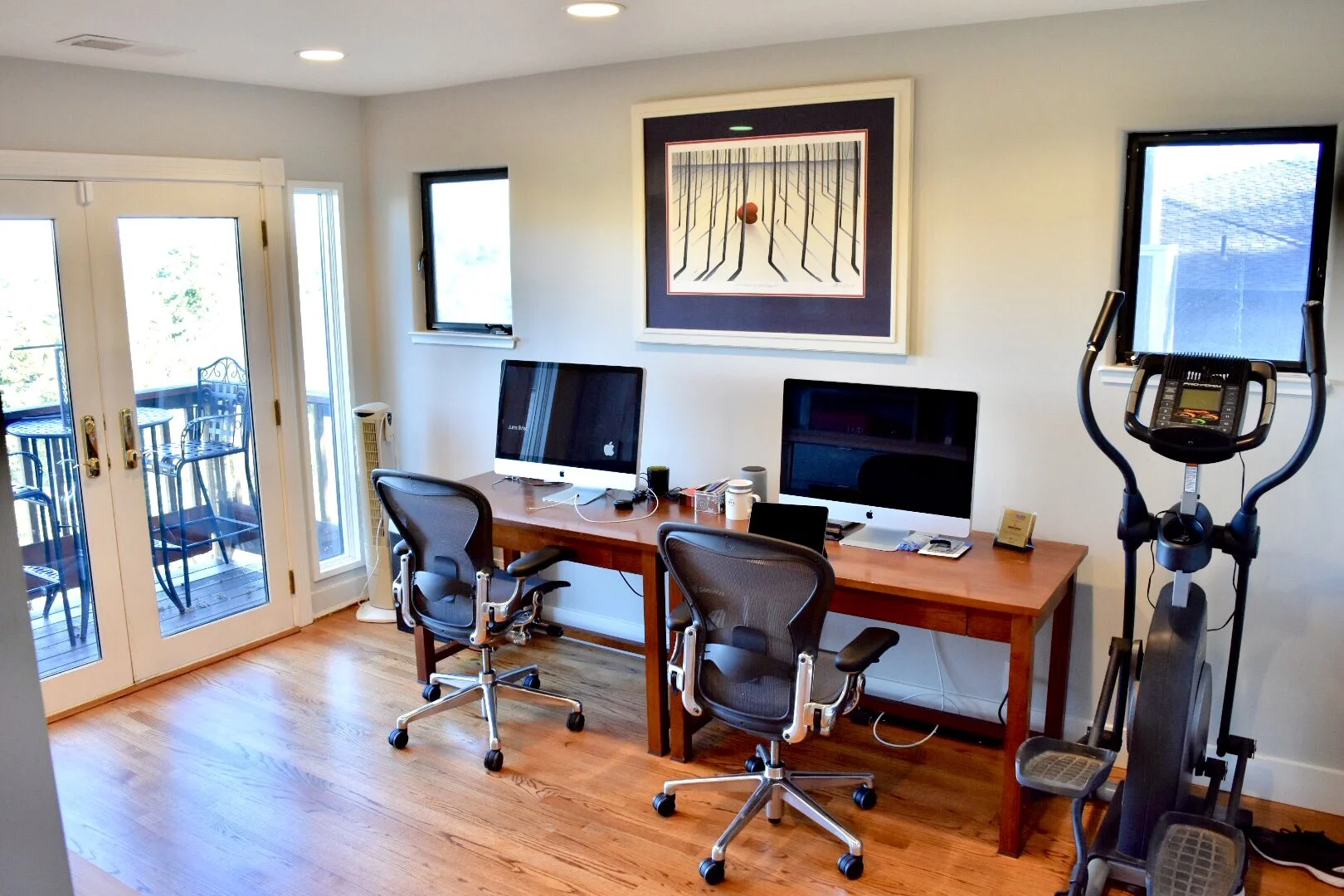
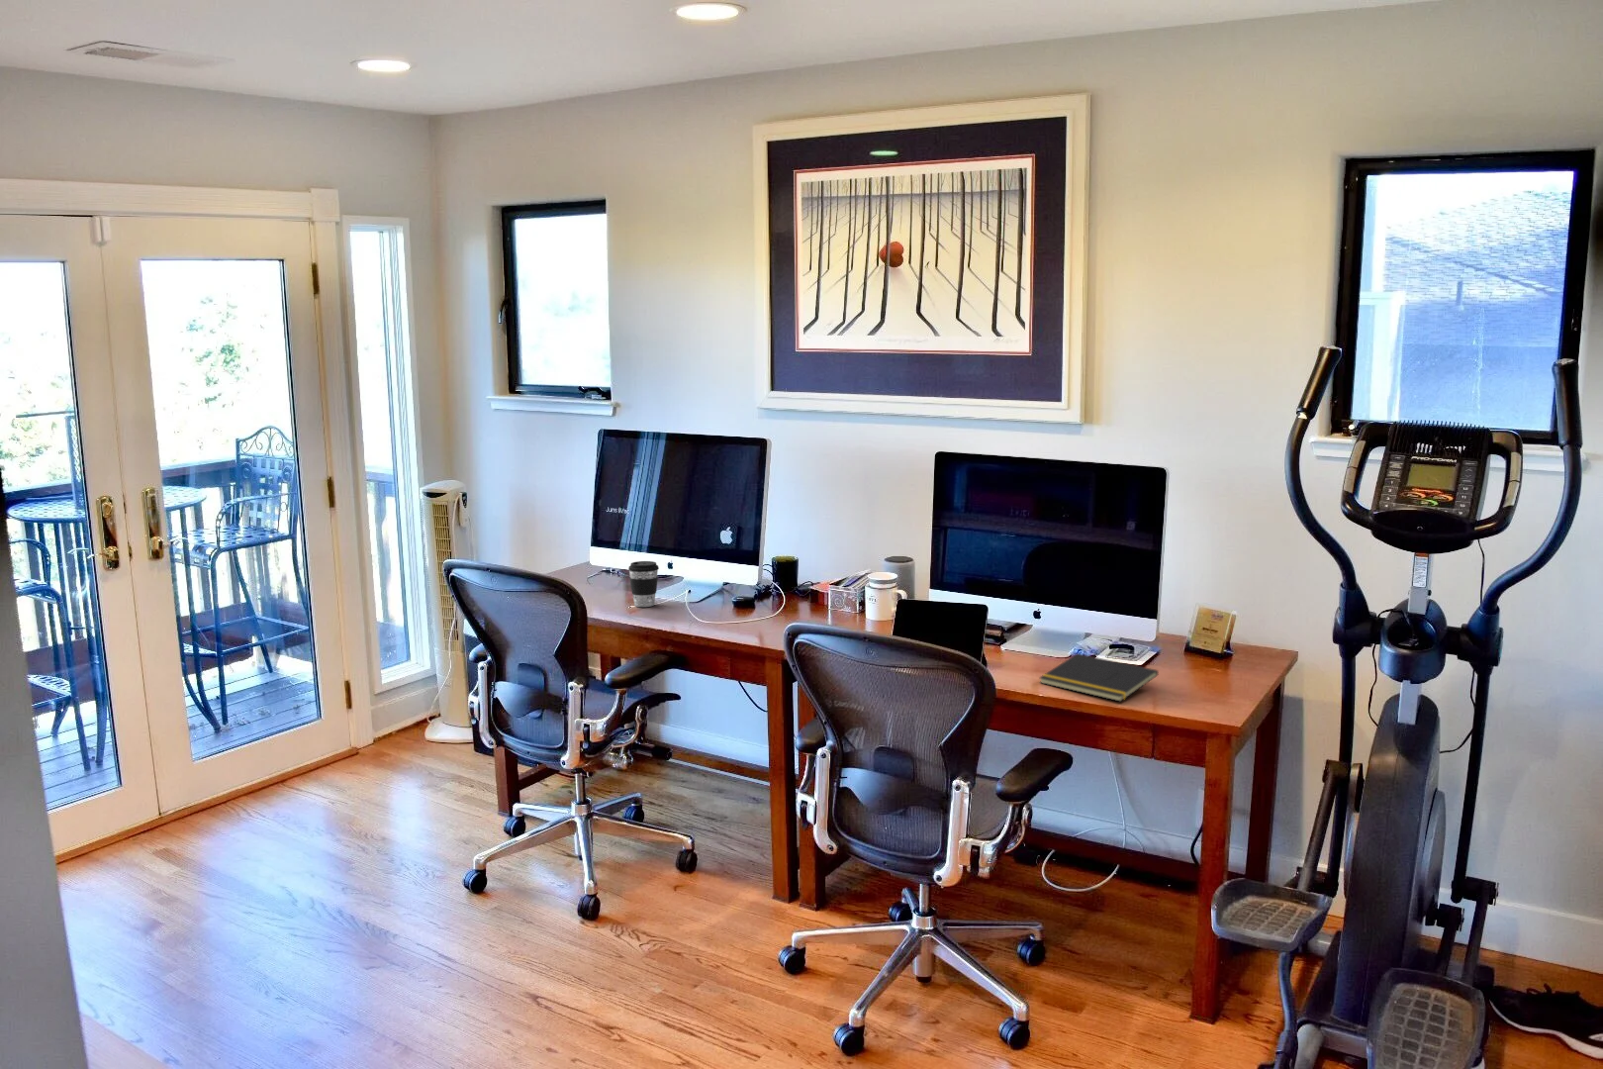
+ coffee cup [627,561,660,607]
+ notepad [1038,653,1159,703]
